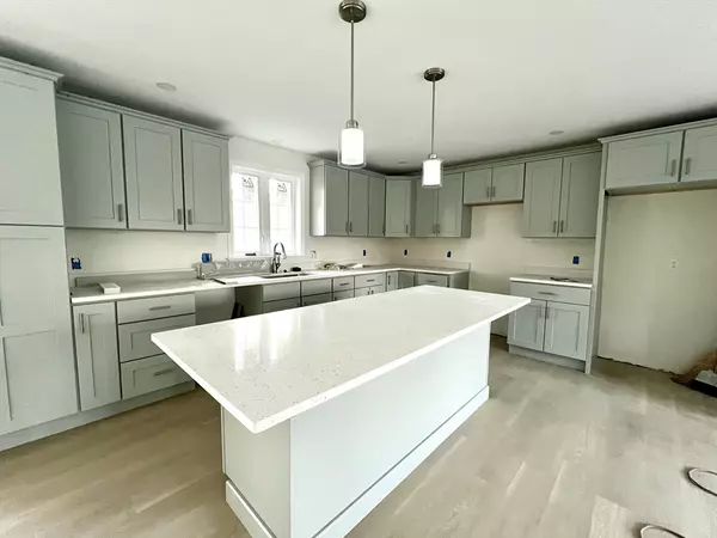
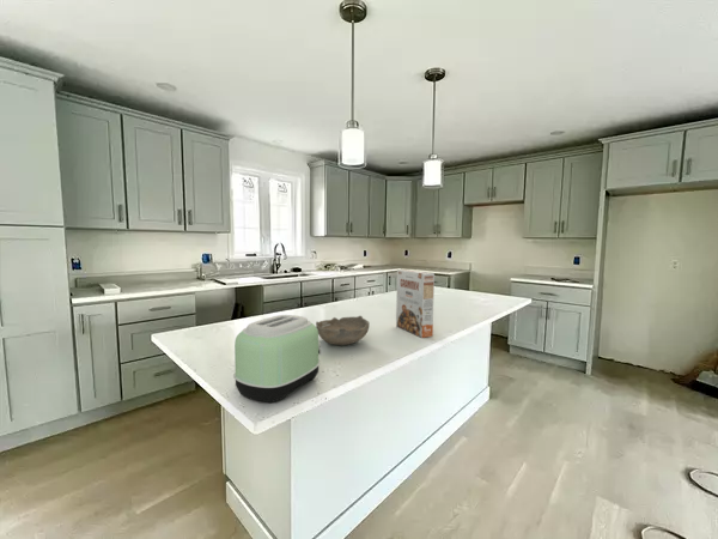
+ toaster [232,314,322,404]
+ cereal box [395,268,436,339]
+ bowl [315,315,371,346]
